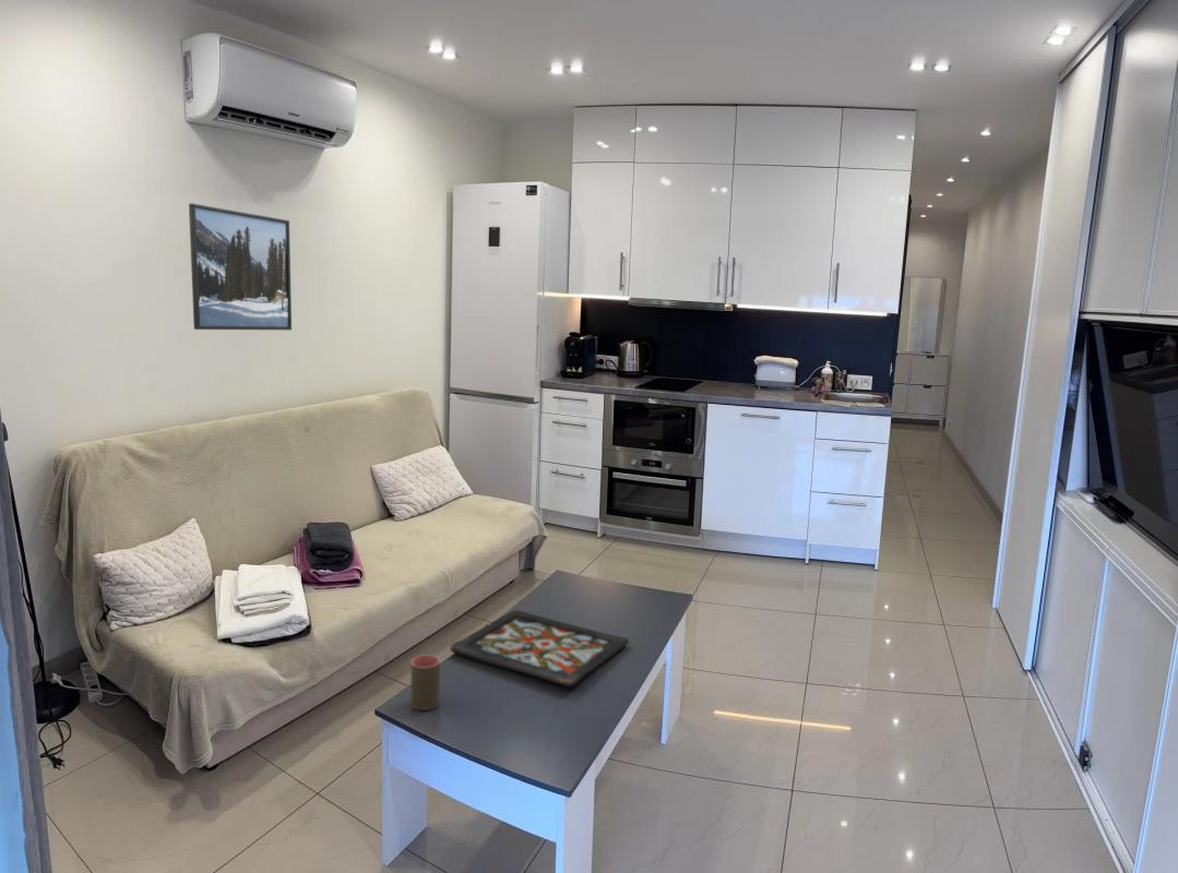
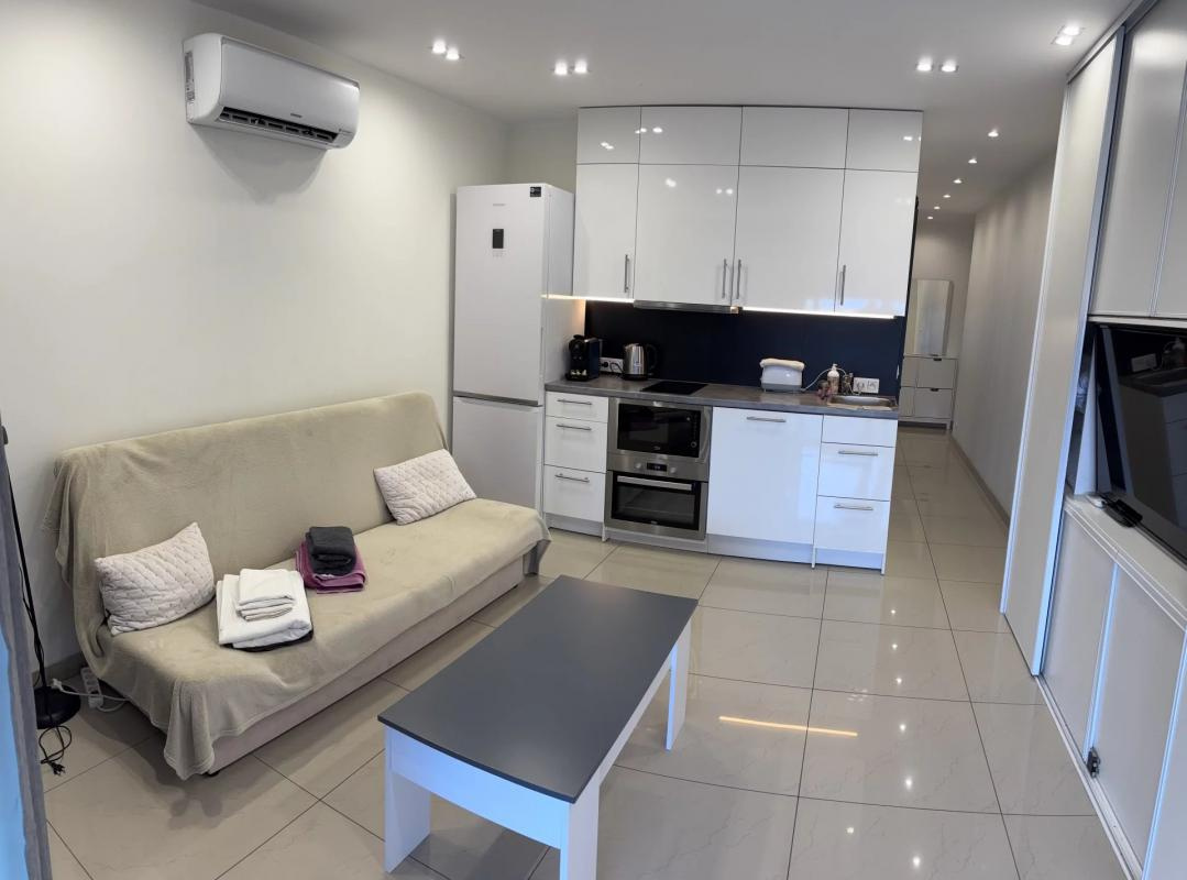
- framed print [188,202,293,331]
- decorative tray [449,609,630,687]
- cup [409,654,441,711]
